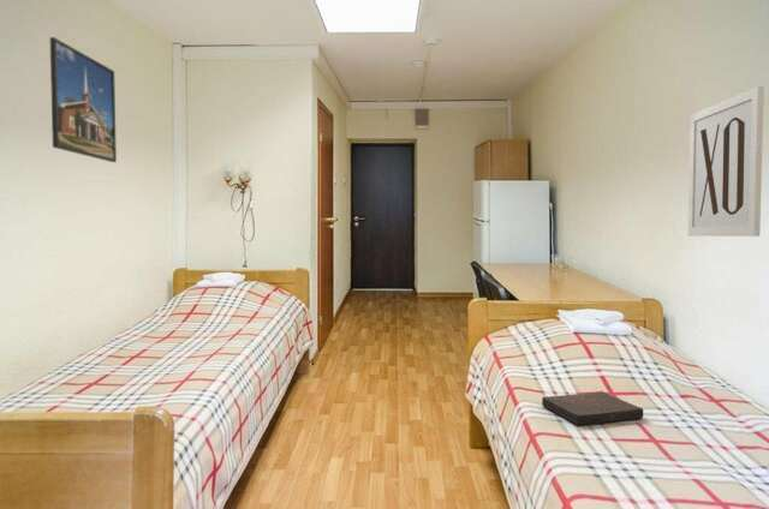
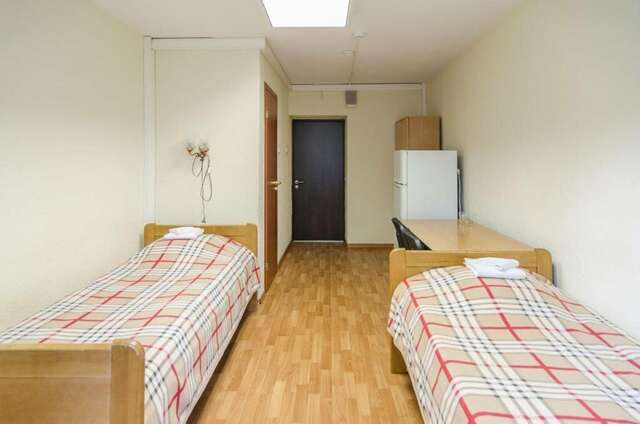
- book [541,390,644,427]
- wall art [687,85,765,238]
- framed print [49,36,118,163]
